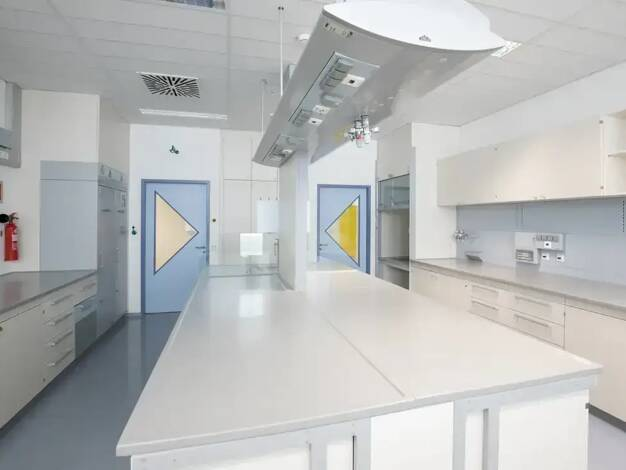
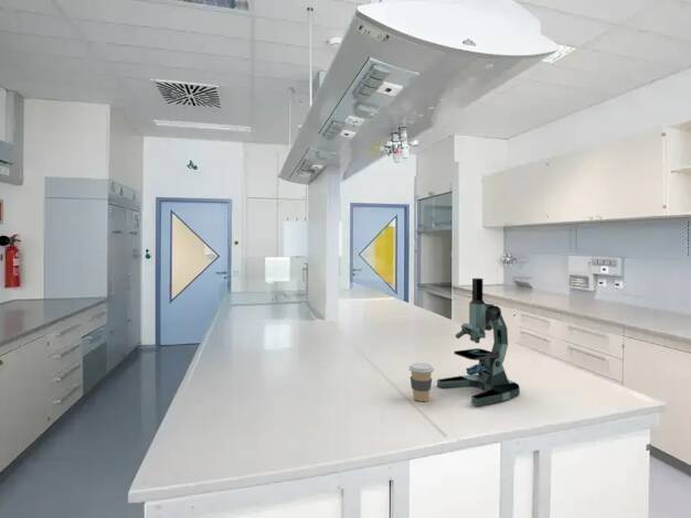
+ microscope [436,278,521,407]
+ coffee cup [407,361,435,402]
